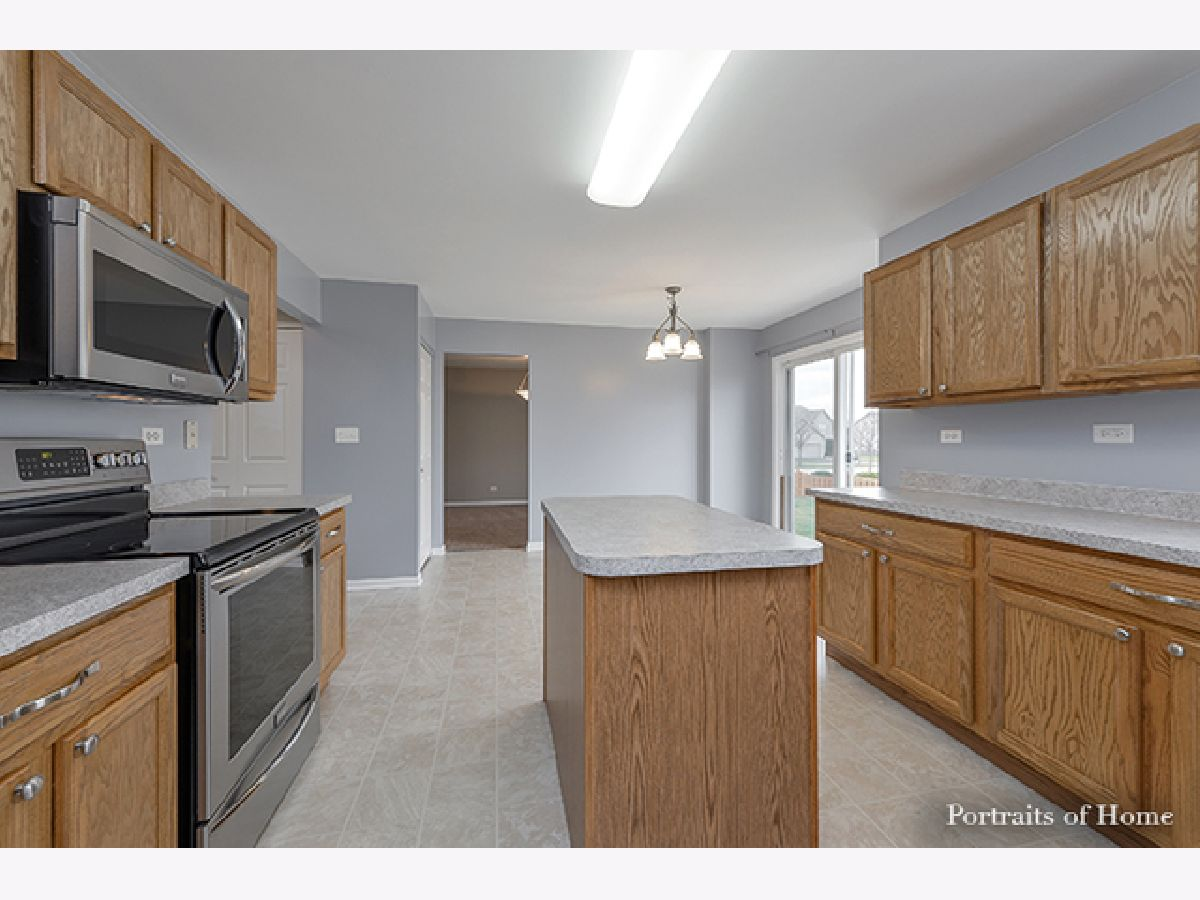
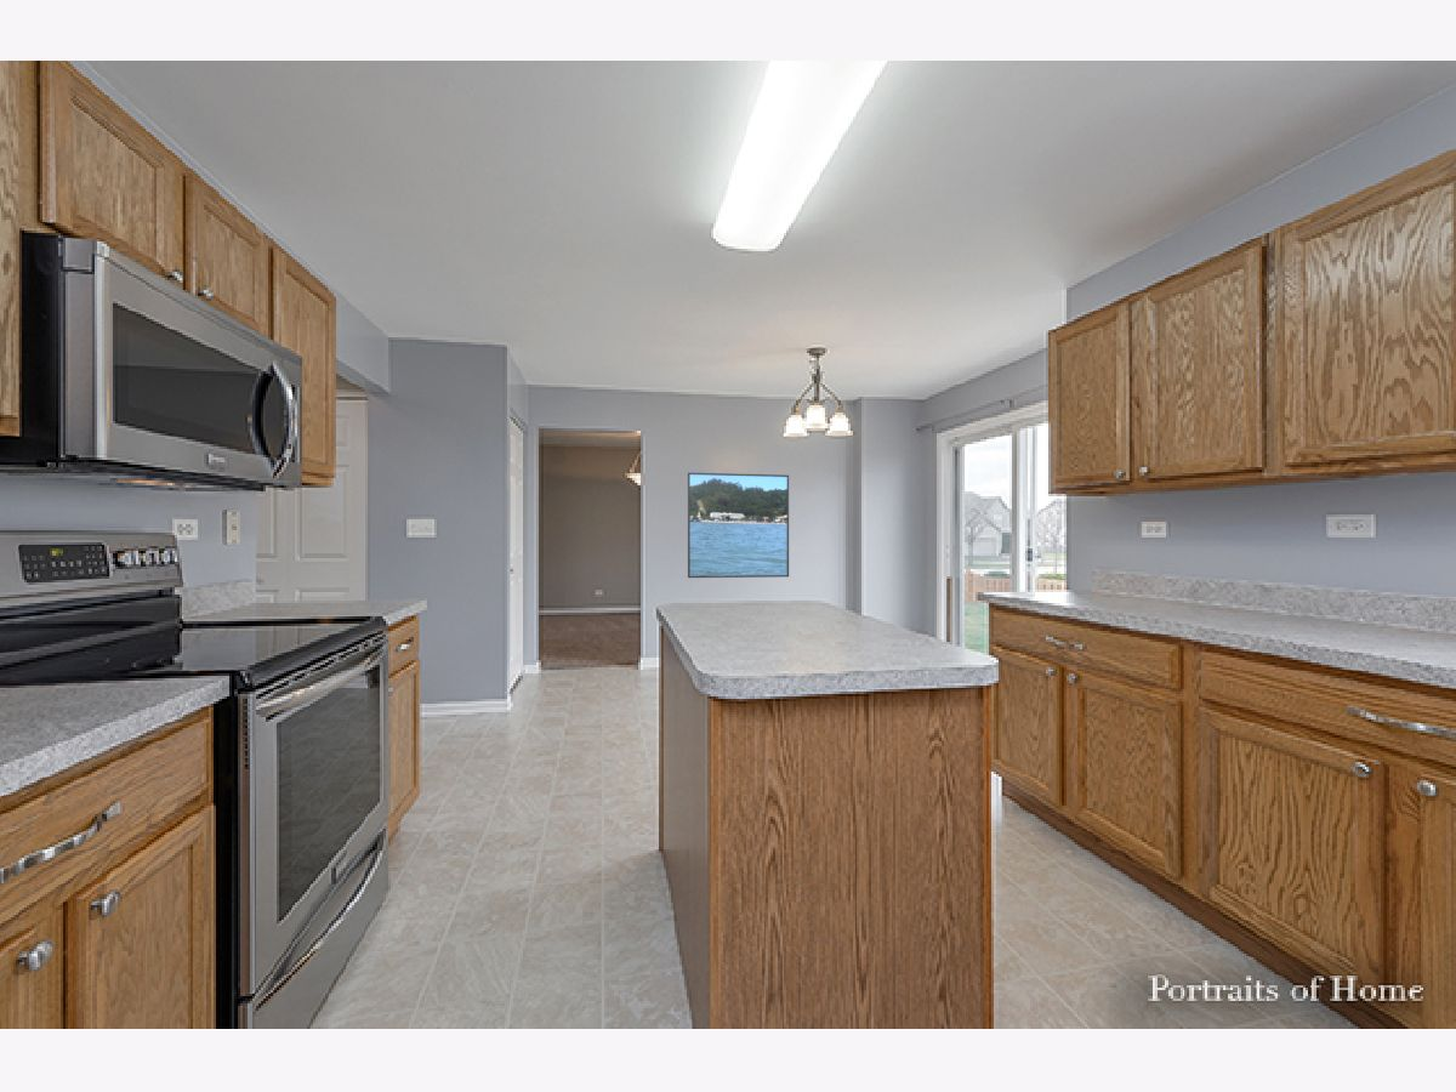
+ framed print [687,472,790,579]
